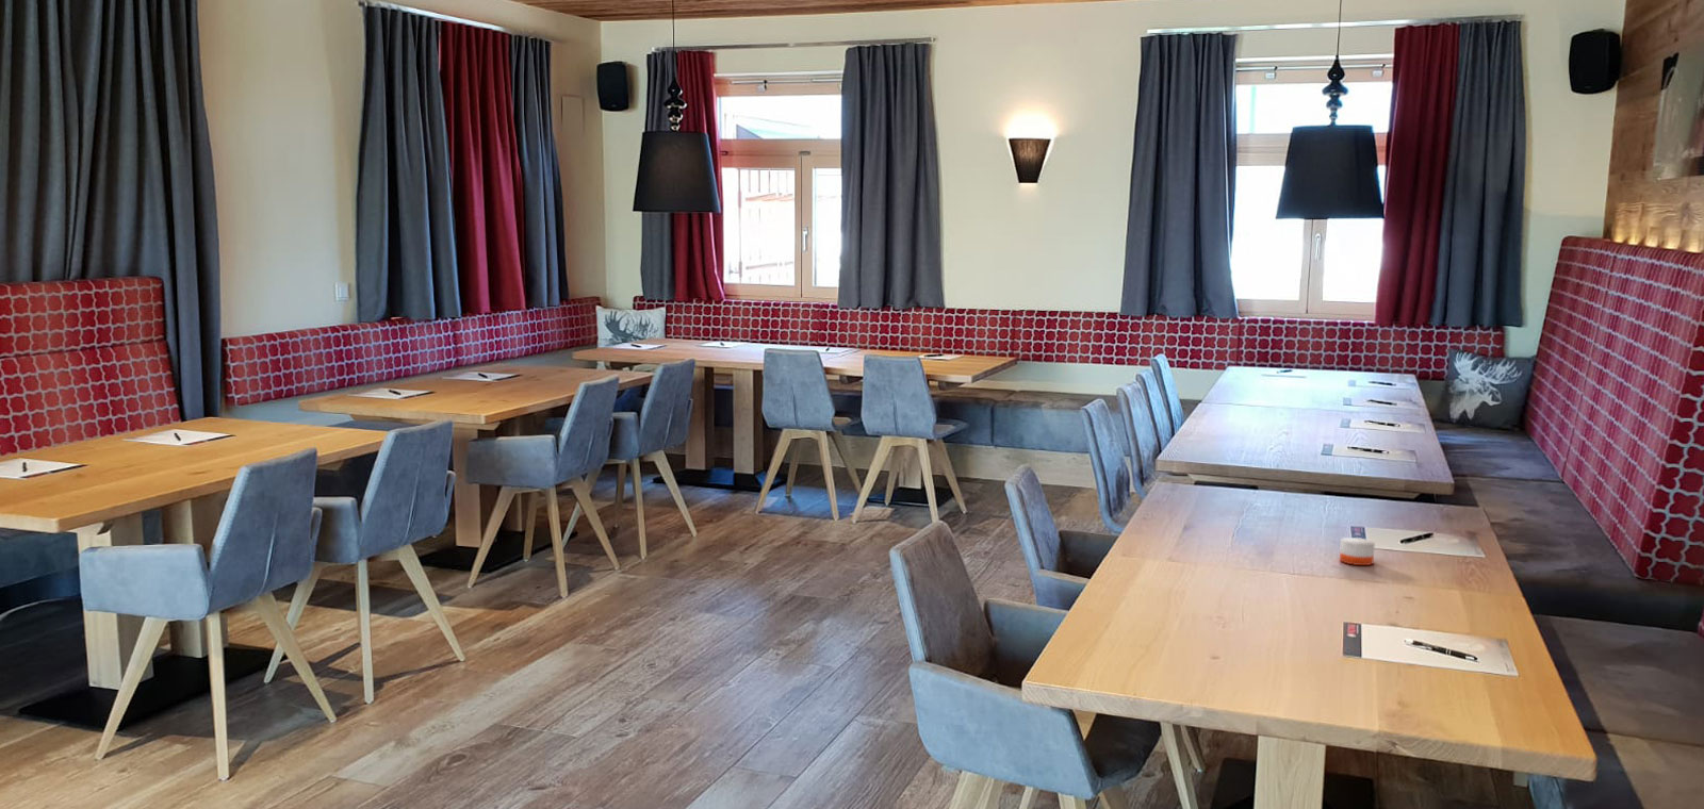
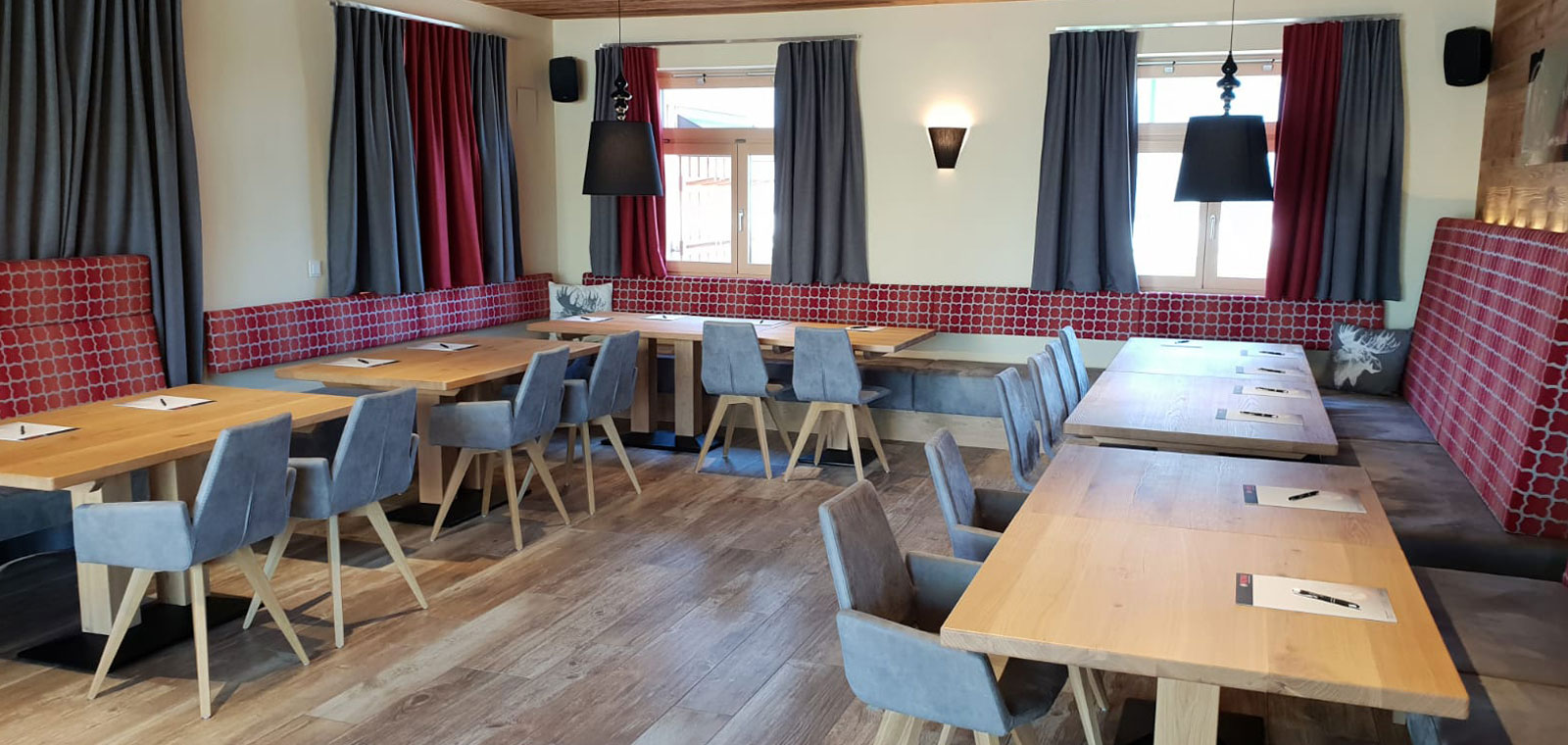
- candle [1339,531,1376,566]
